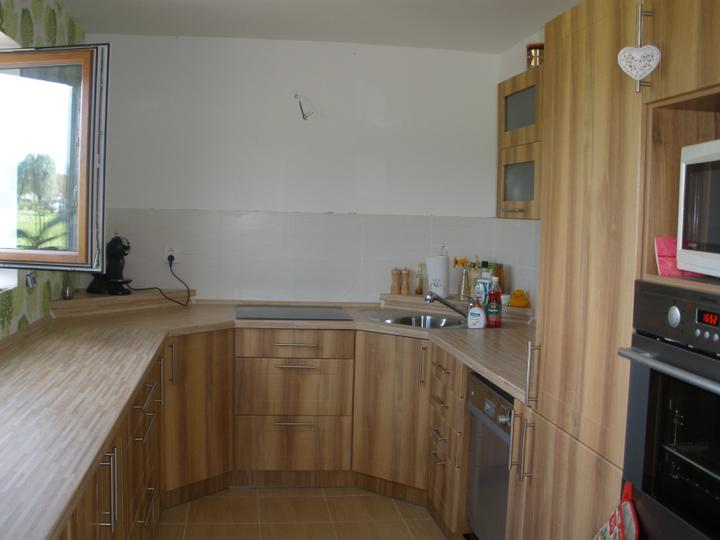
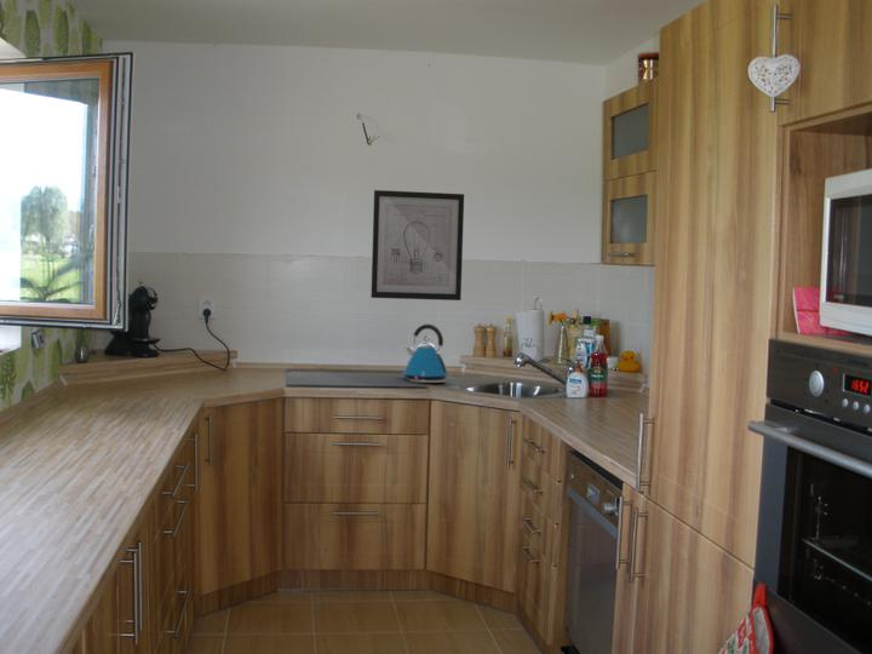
+ wall art [369,189,465,302]
+ kettle [402,323,451,384]
